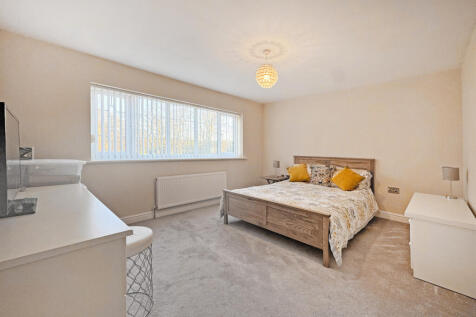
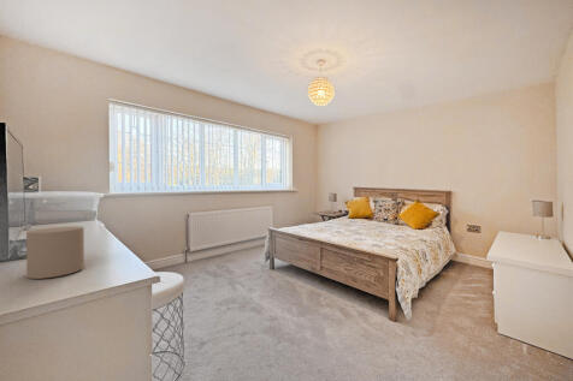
+ candle [25,225,85,280]
